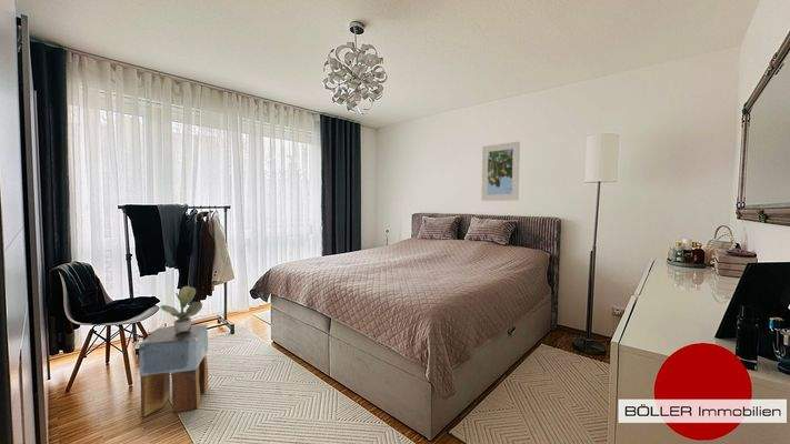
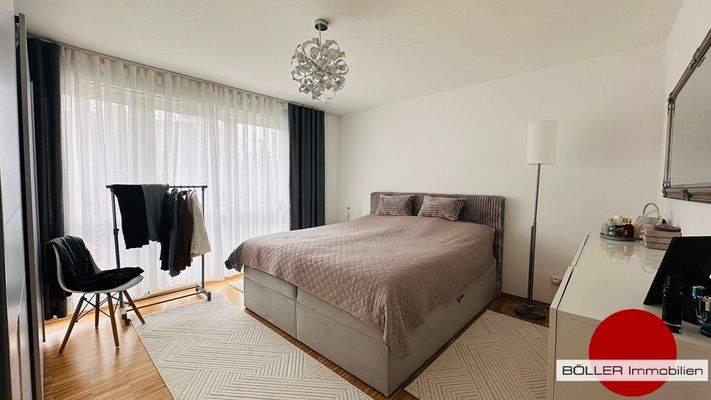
- potted plant [159,285,203,334]
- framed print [480,141,521,202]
- stool [138,323,209,418]
